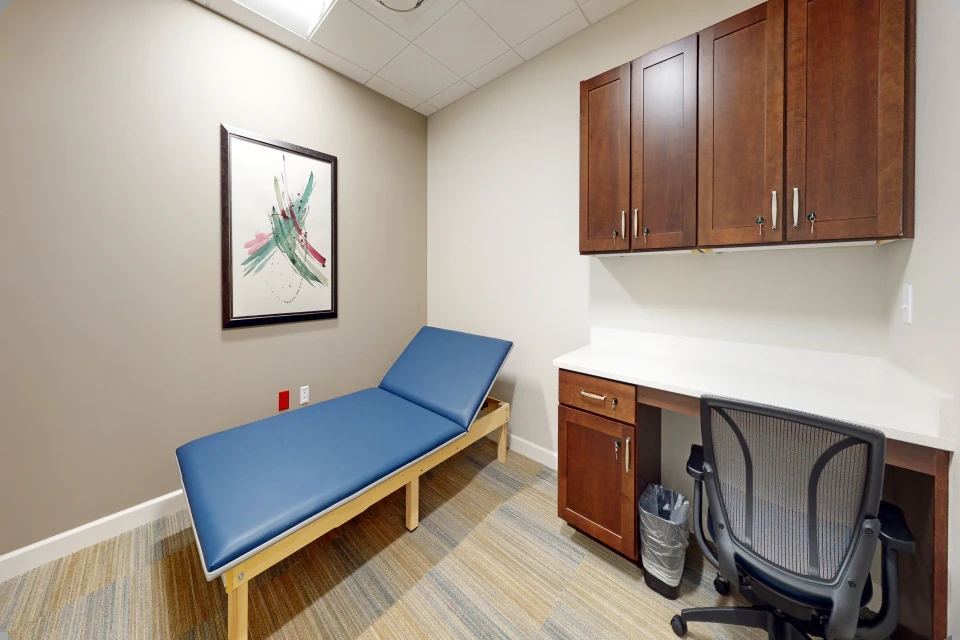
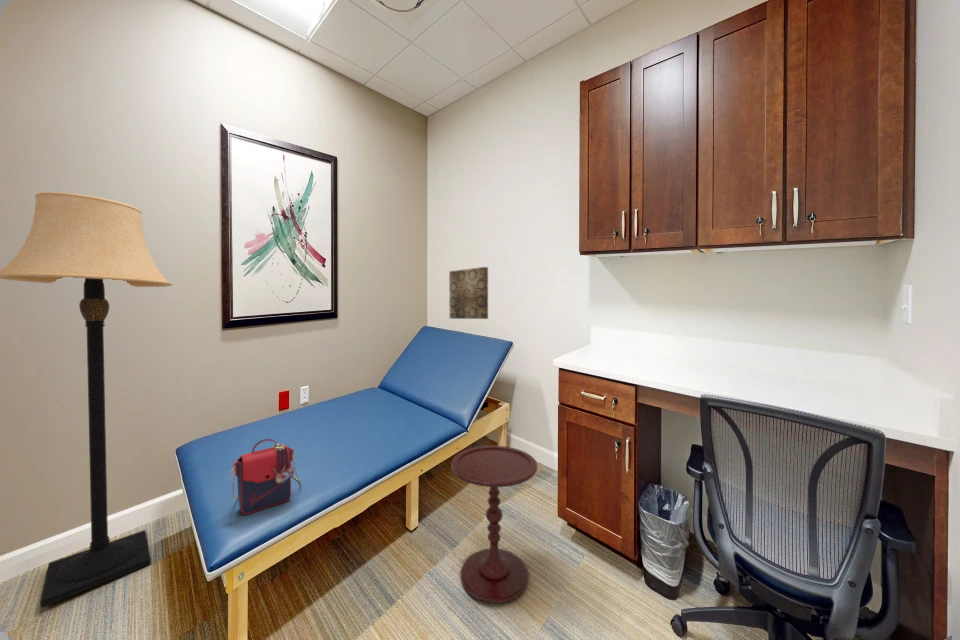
+ lamp [0,191,173,609]
+ wall art [448,266,489,320]
+ handbag [229,438,302,516]
+ side table [450,445,539,604]
